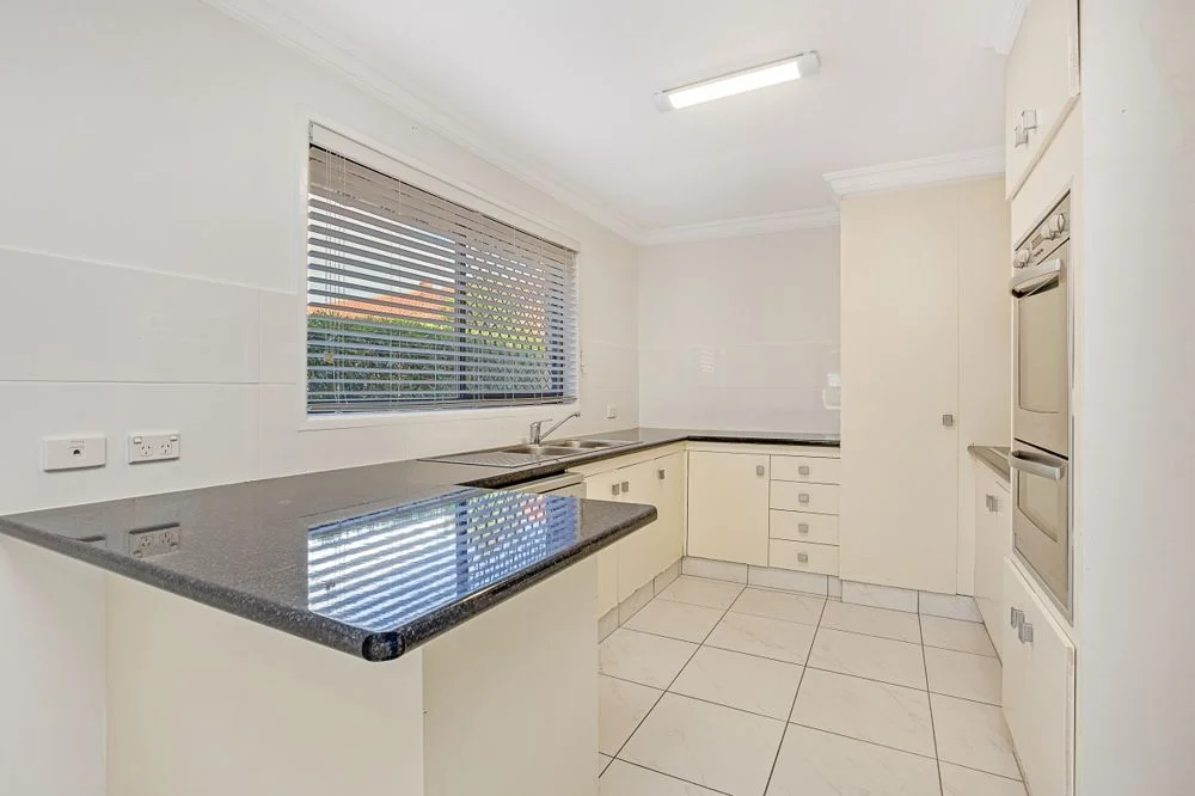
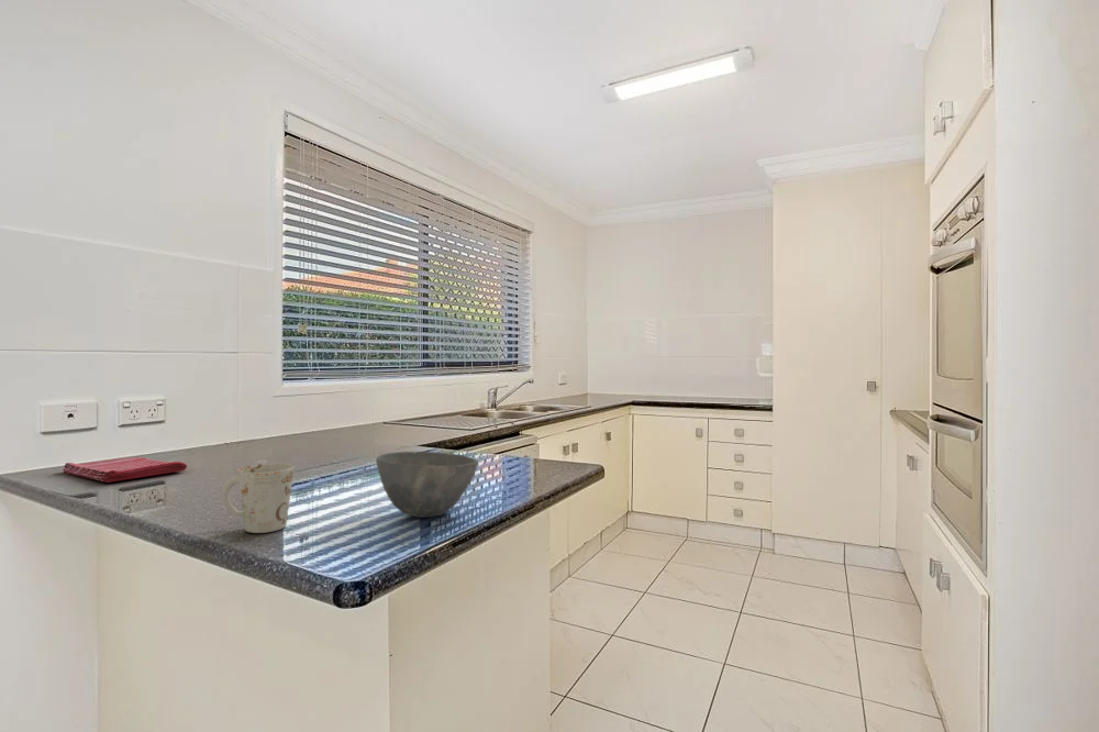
+ dish towel [62,456,188,484]
+ bowl [375,451,479,519]
+ mug [221,463,295,534]
